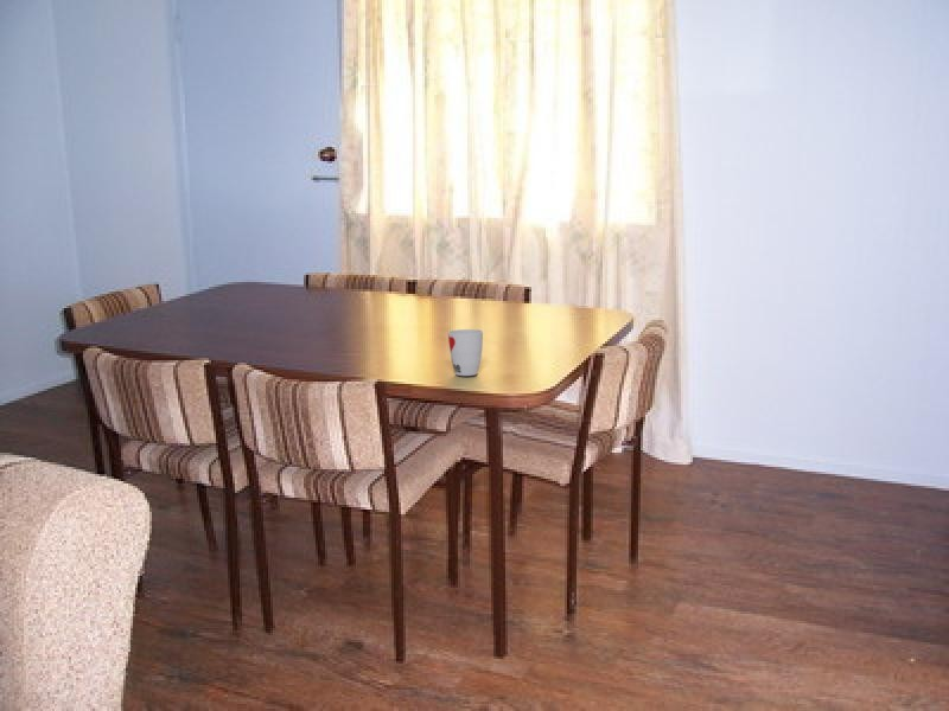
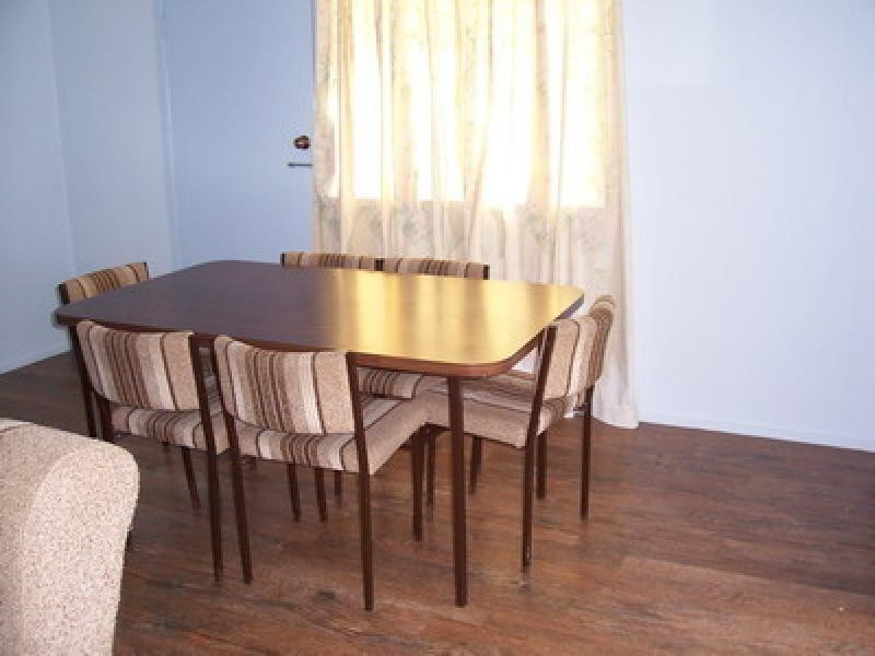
- cup [447,328,484,377]
